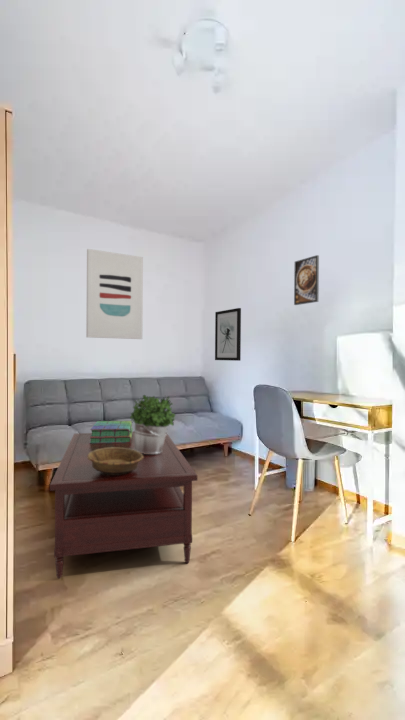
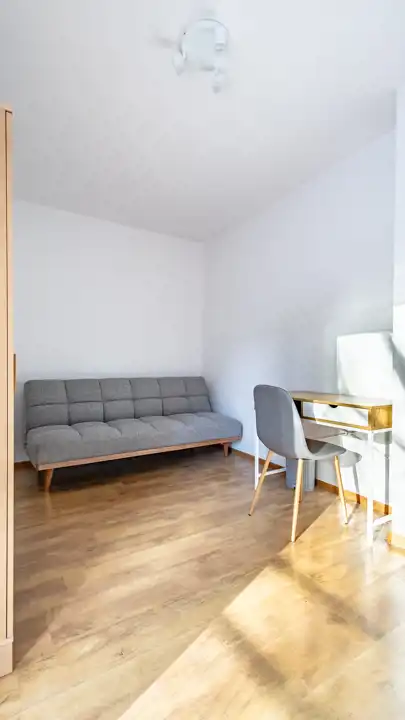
- decorative bowl [87,447,143,475]
- wall art [214,307,242,362]
- wall art [85,248,144,340]
- stack of books [89,420,134,444]
- coffee table [49,430,198,579]
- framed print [293,254,320,306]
- potted plant [129,394,176,454]
